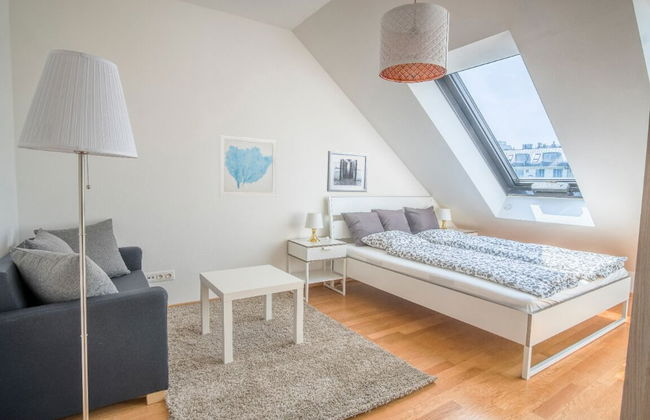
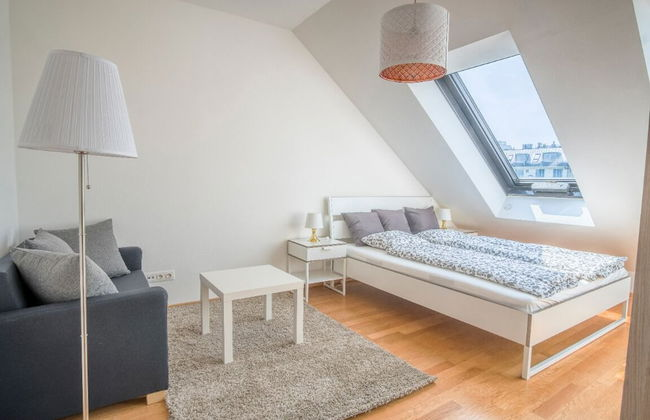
- wall art [326,150,369,193]
- wall art [218,134,278,198]
